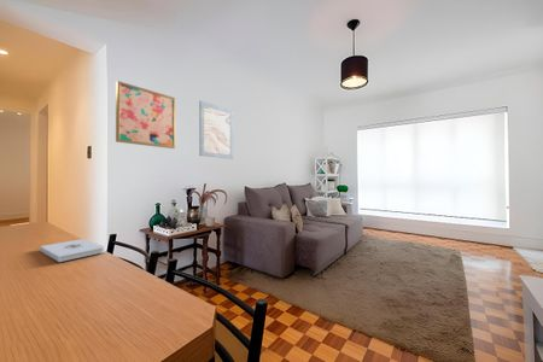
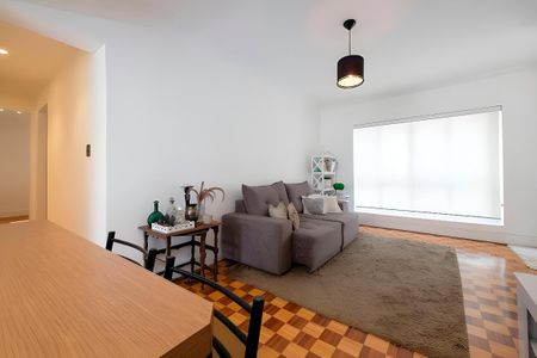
- wall art [198,100,234,160]
- wall art [115,80,176,150]
- notepad [39,238,106,263]
